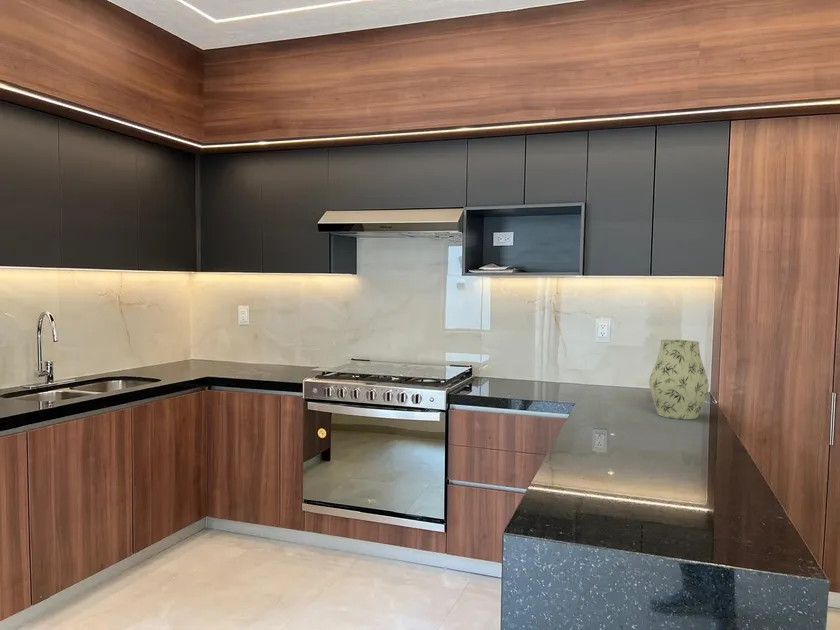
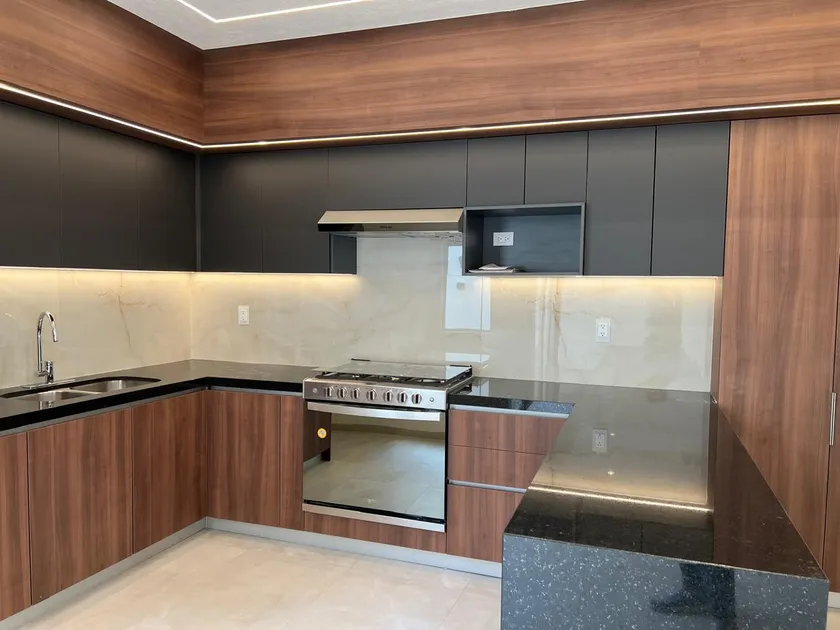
- vase [648,339,710,420]
